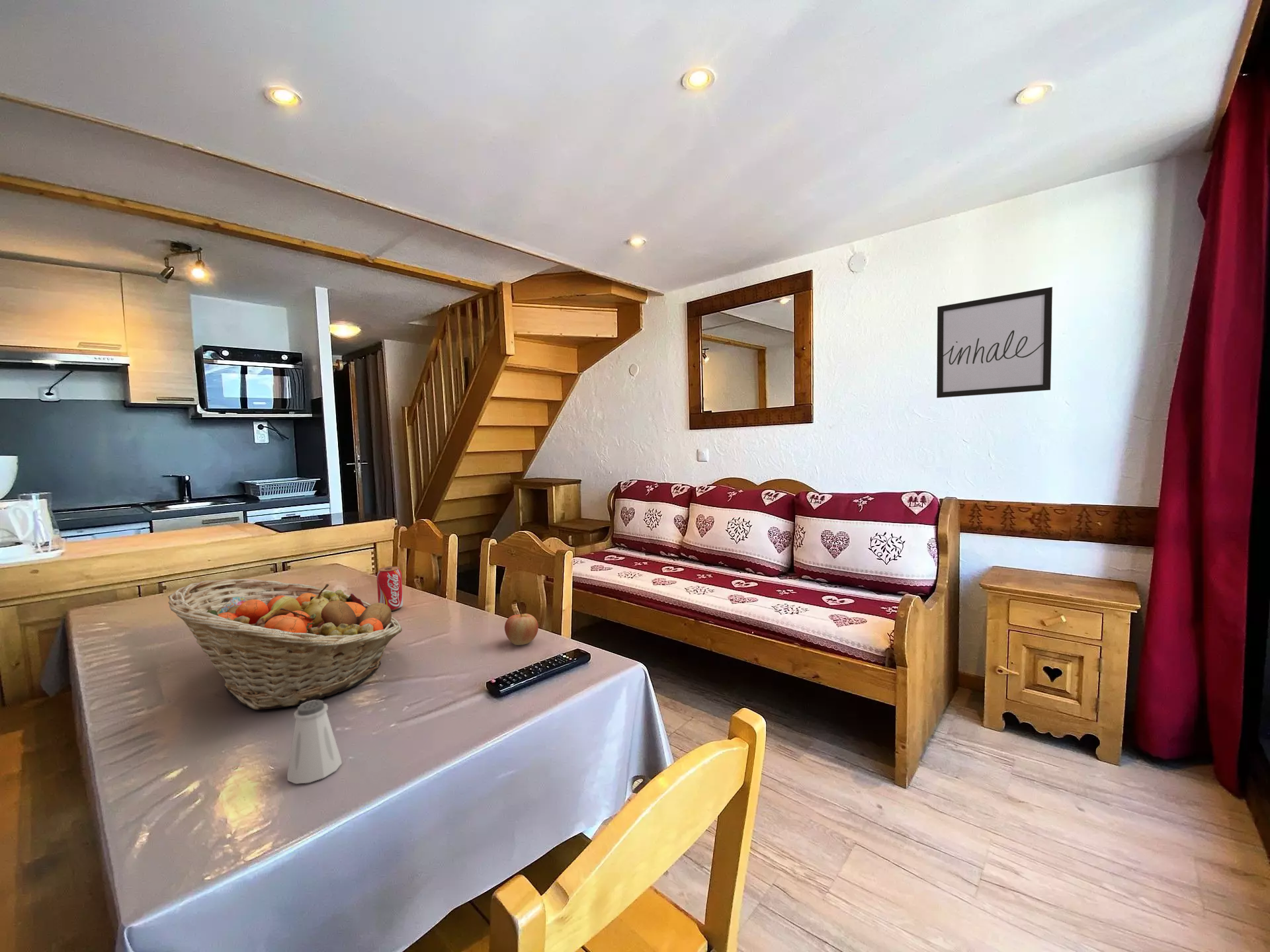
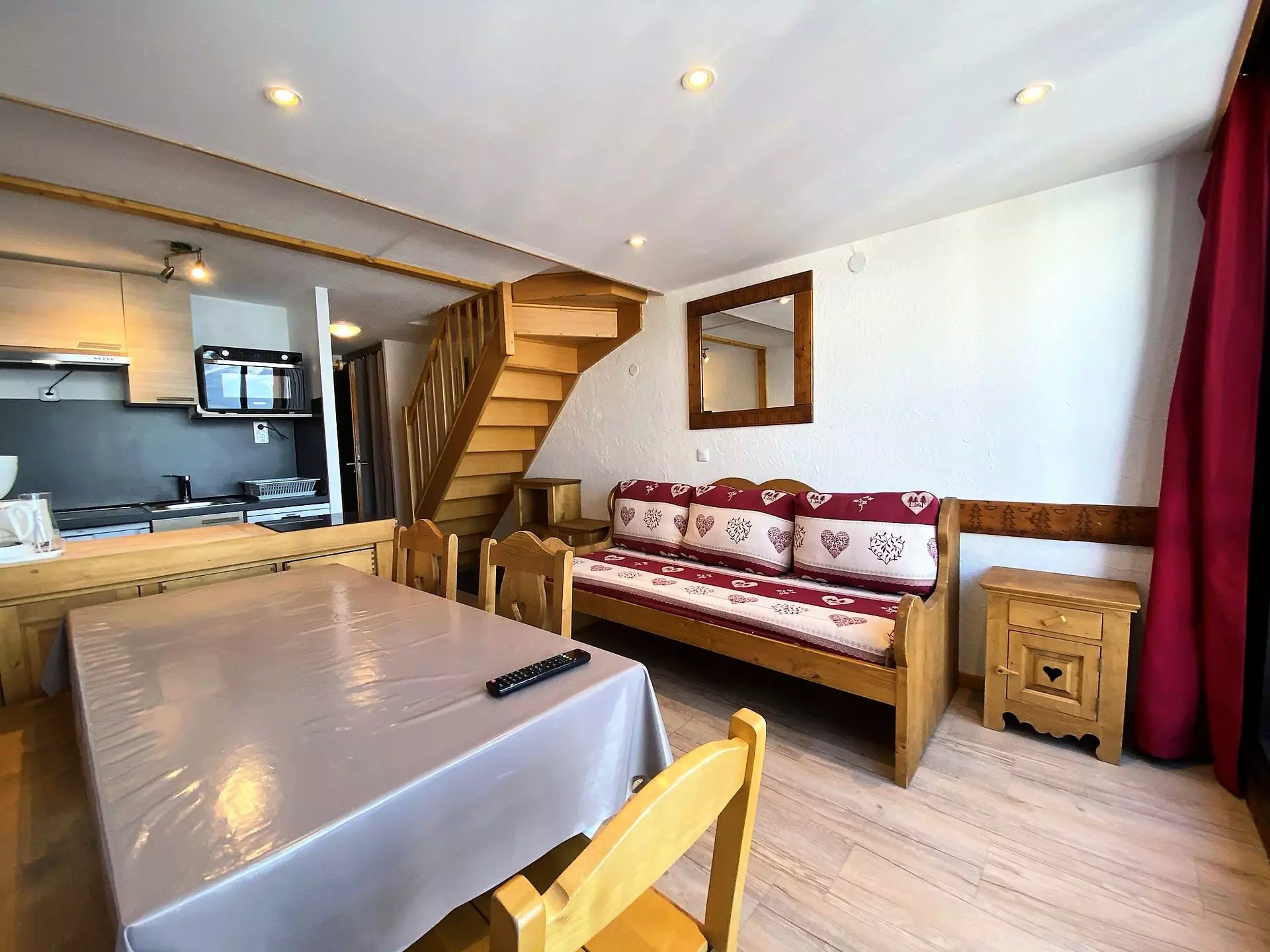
- apple [504,610,539,646]
- beverage can [376,565,404,612]
- wall art [936,286,1053,399]
- saltshaker [286,699,343,785]
- fruit basket [167,578,403,711]
